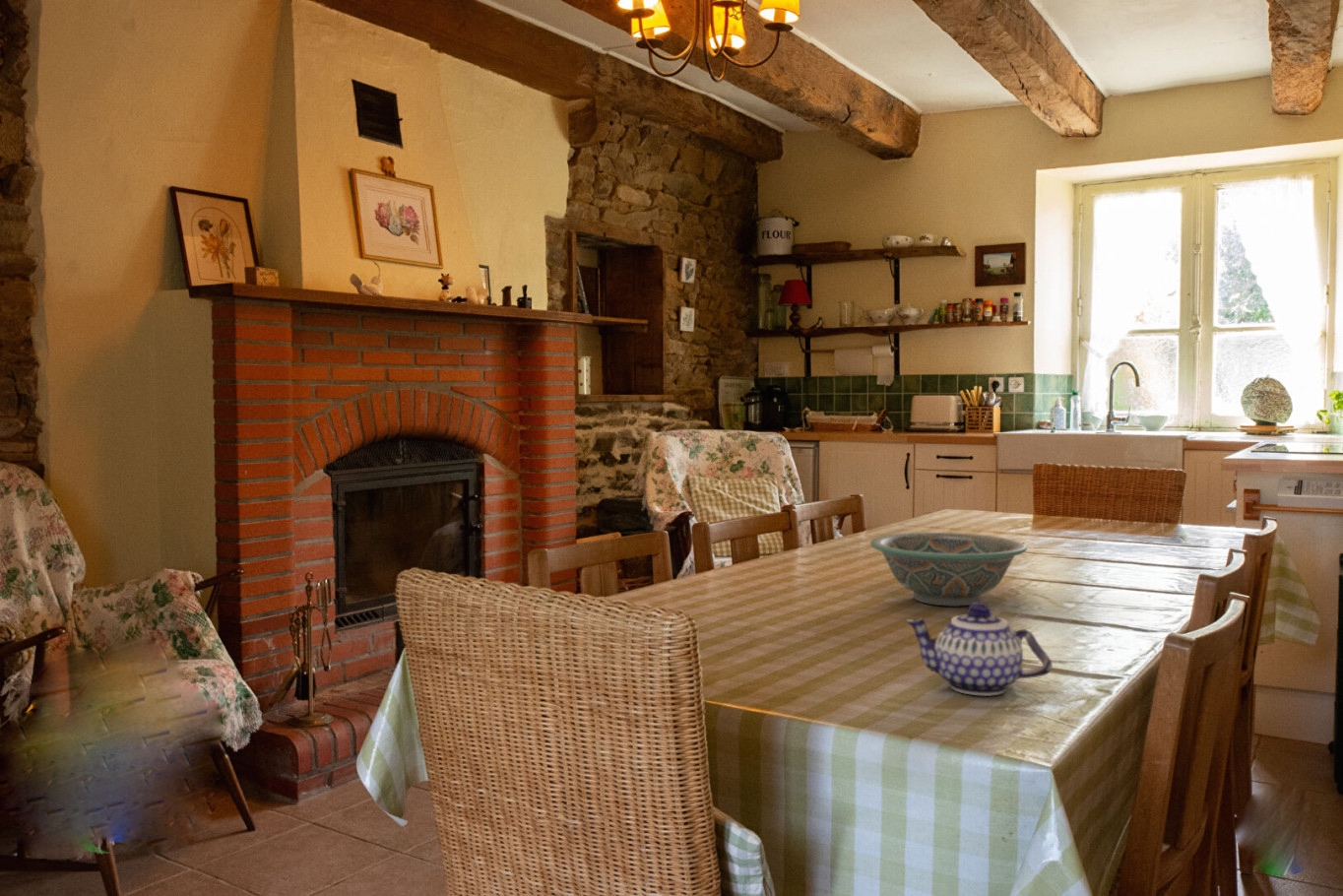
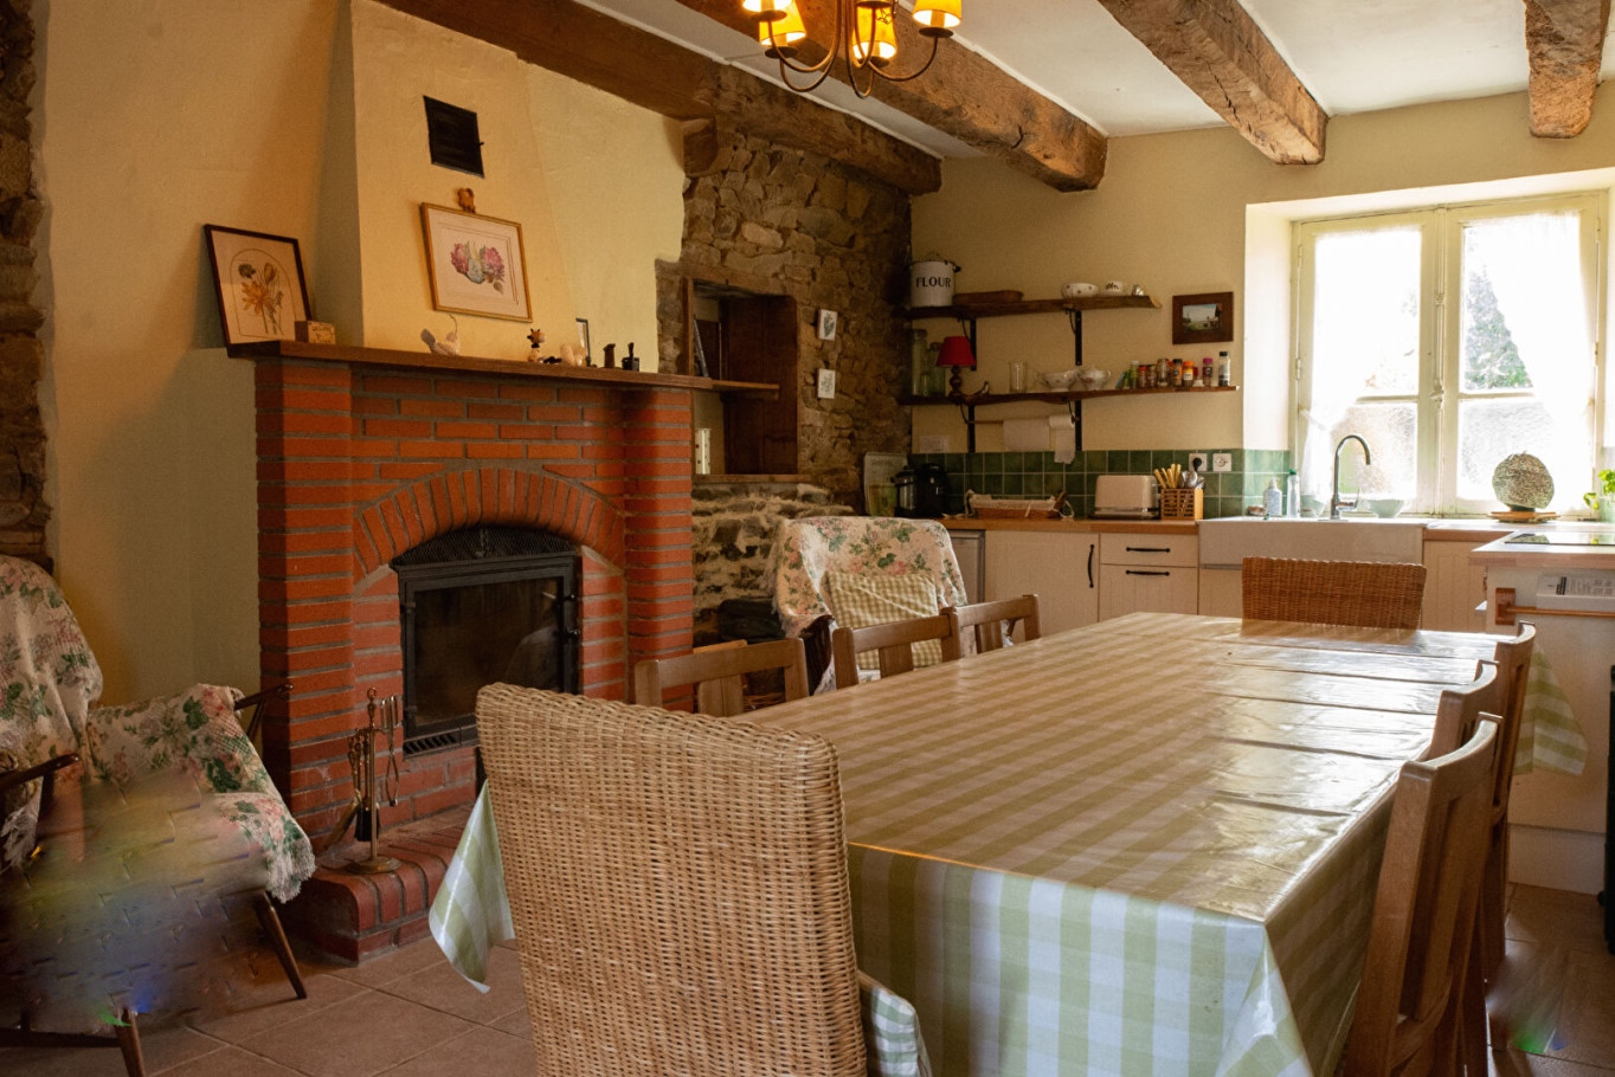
- teapot [903,602,1054,697]
- decorative bowl [869,532,1028,608]
